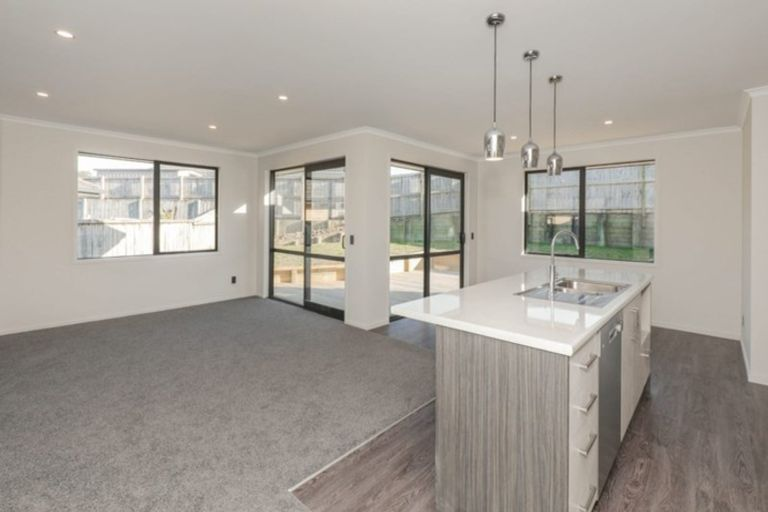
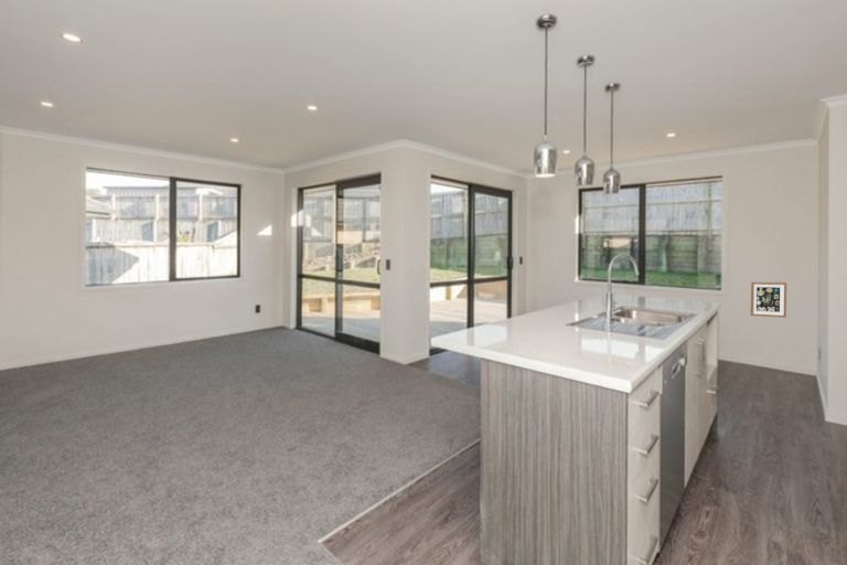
+ wall art [749,281,787,319]
